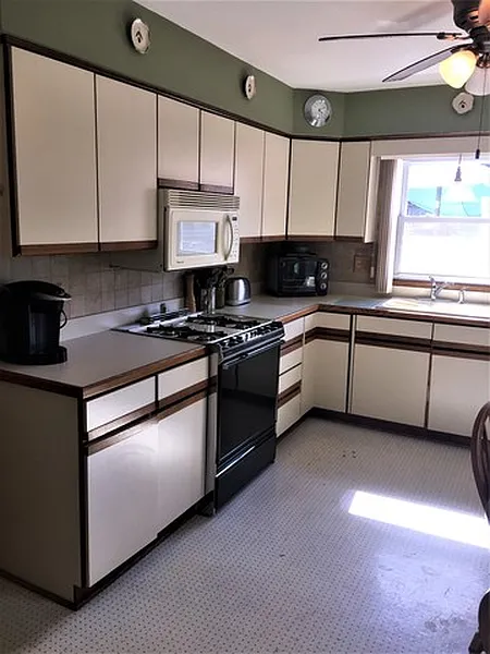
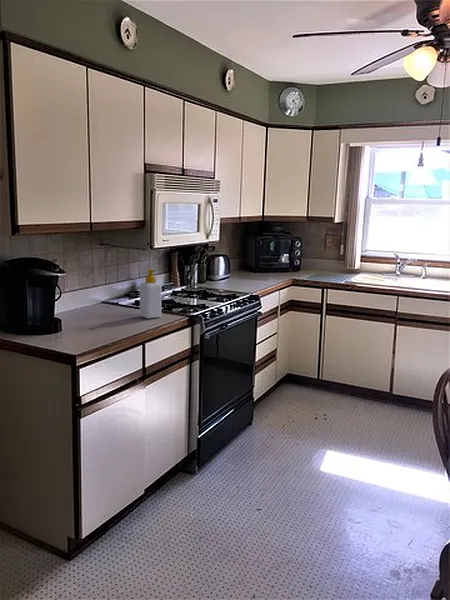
+ soap bottle [139,268,163,319]
